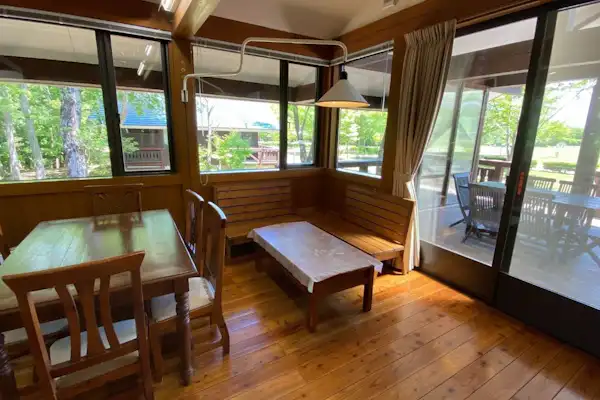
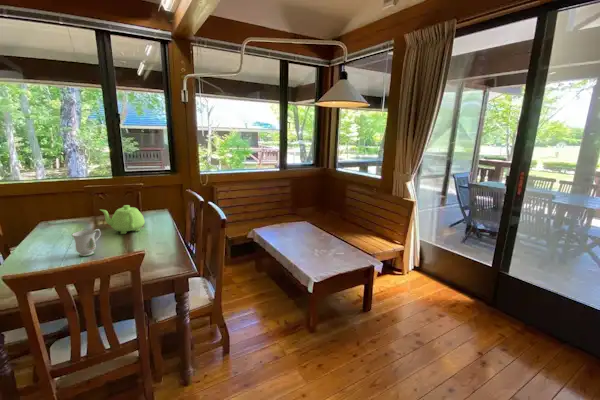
+ mug [71,228,102,258]
+ teapot [100,204,146,235]
